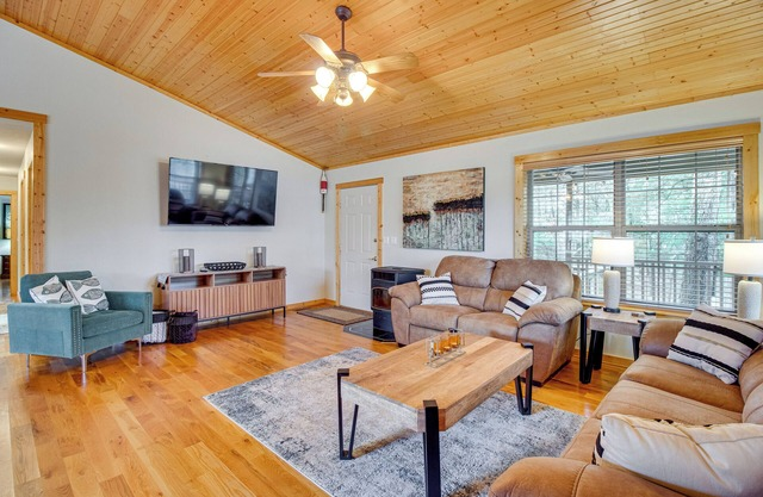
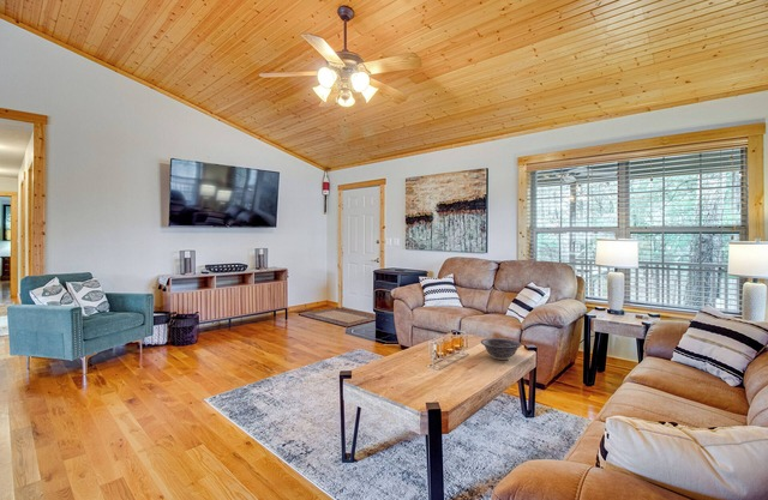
+ decorative bowl [480,337,523,361]
